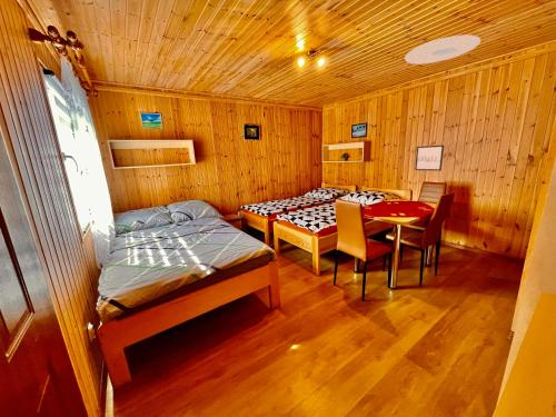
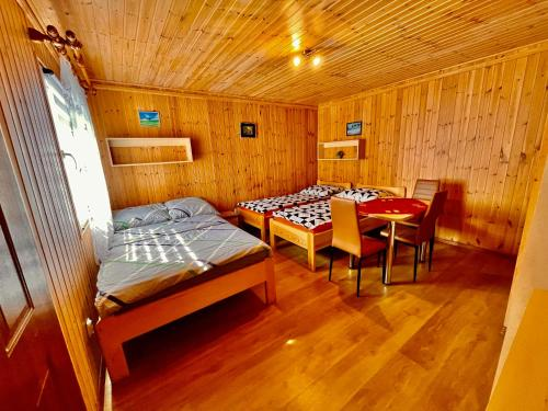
- ceiling light [404,34,481,64]
- wall art [414,145,445,172]
